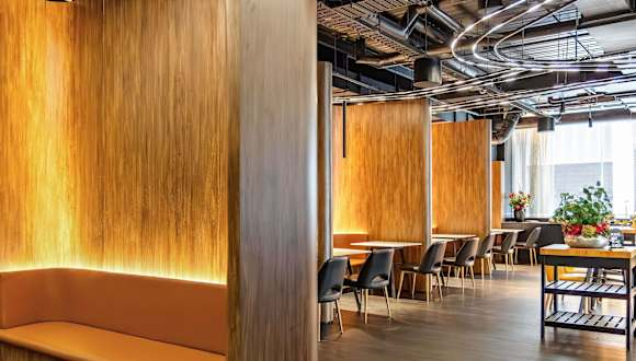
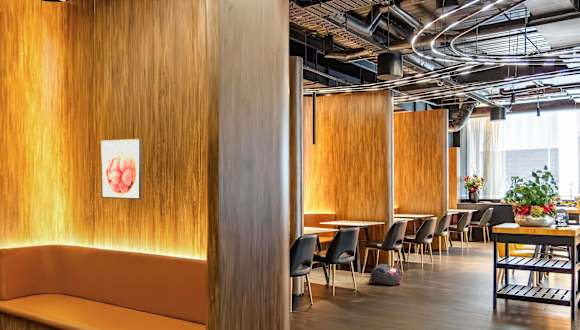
+ backpack [368,263,404,286]
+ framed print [100,138,143,201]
